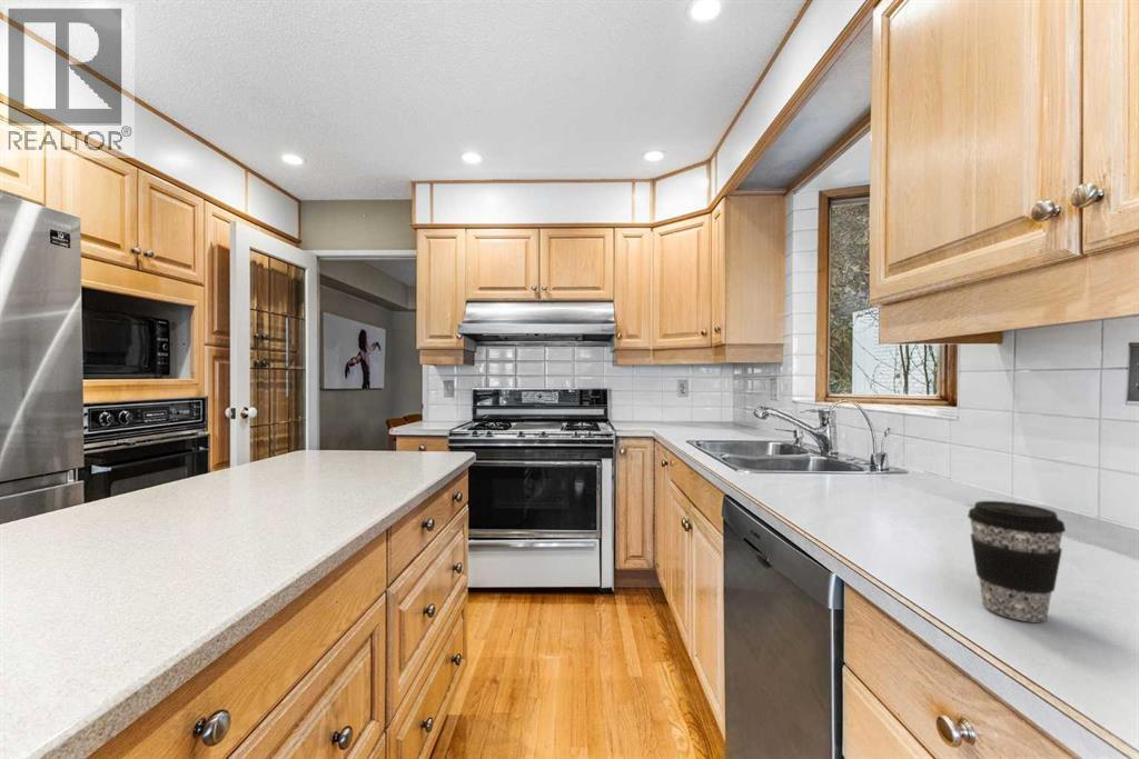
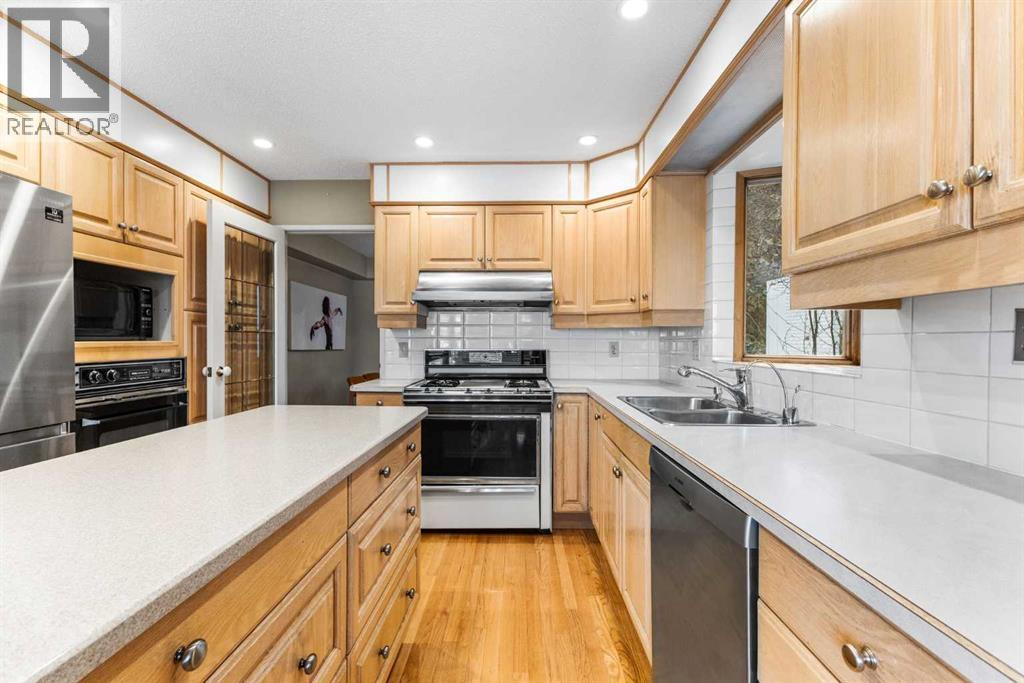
- coffee cup [967,500,1067,622]
